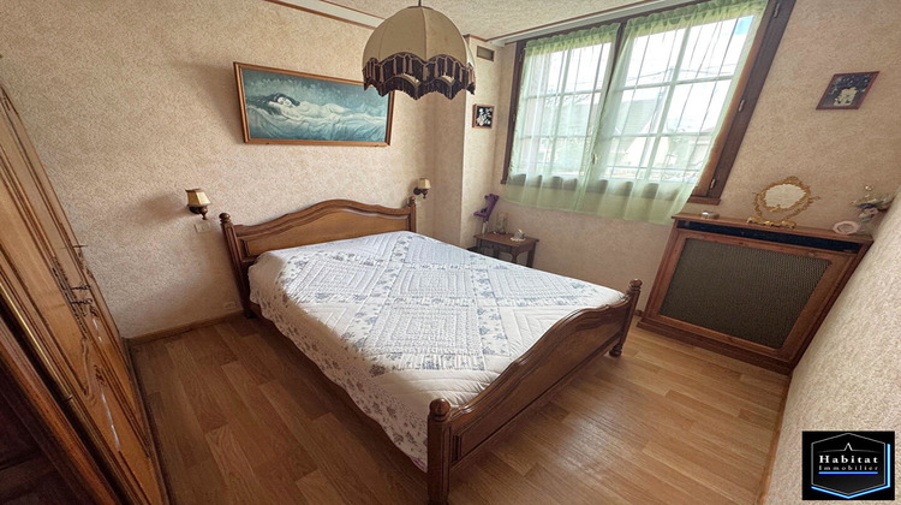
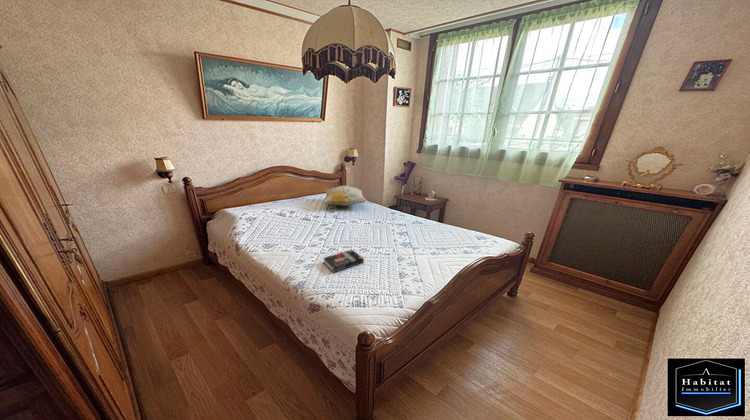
+ book [322,249,365,274]
+ decorative pillow [323,185,368,207]
